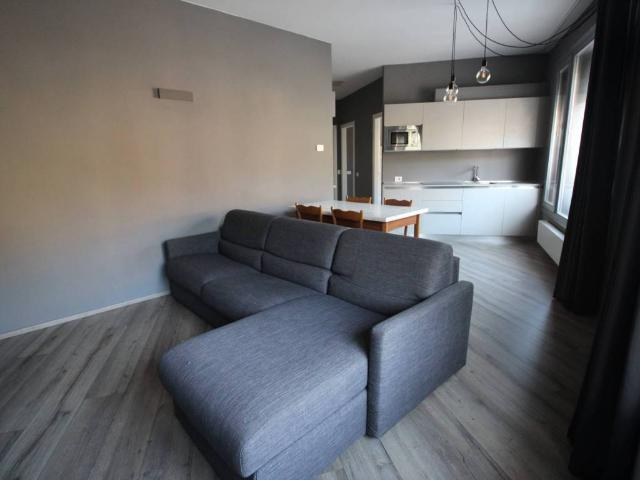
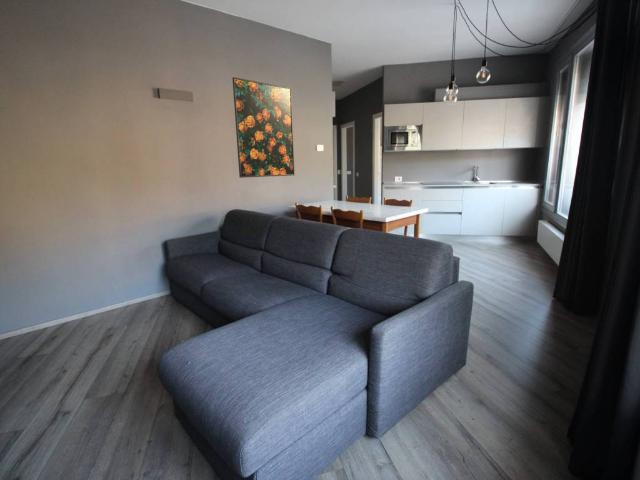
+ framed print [231,76,296,179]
